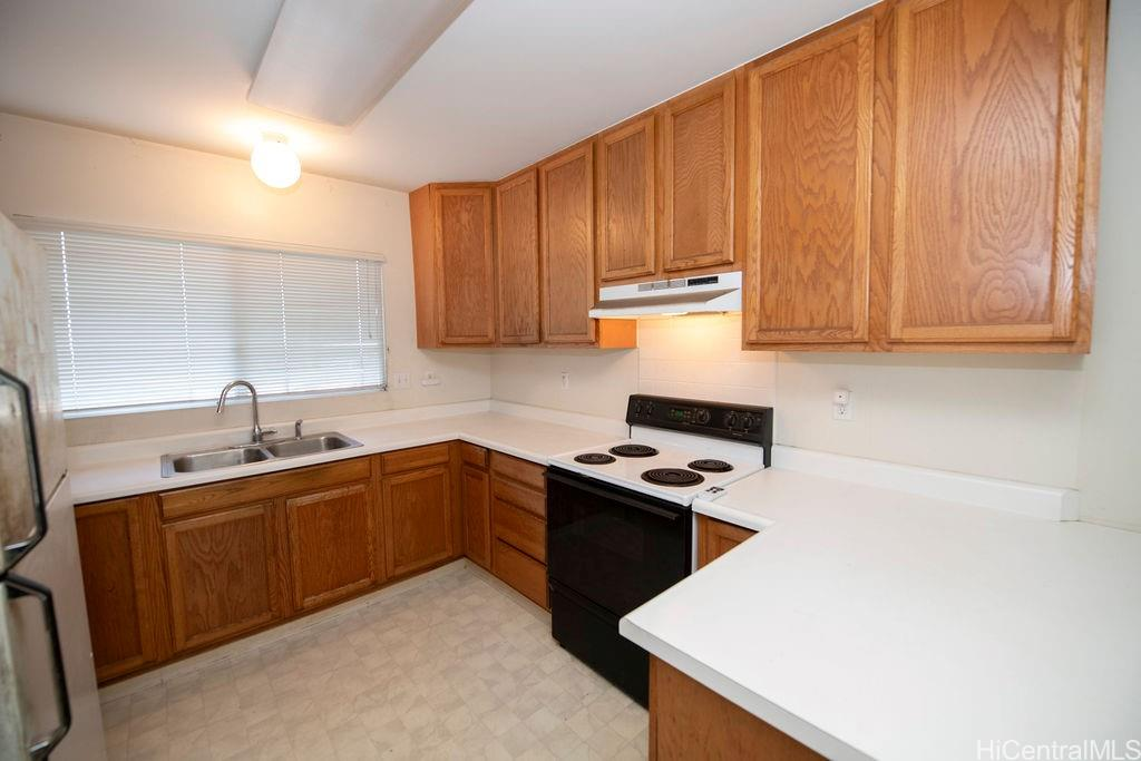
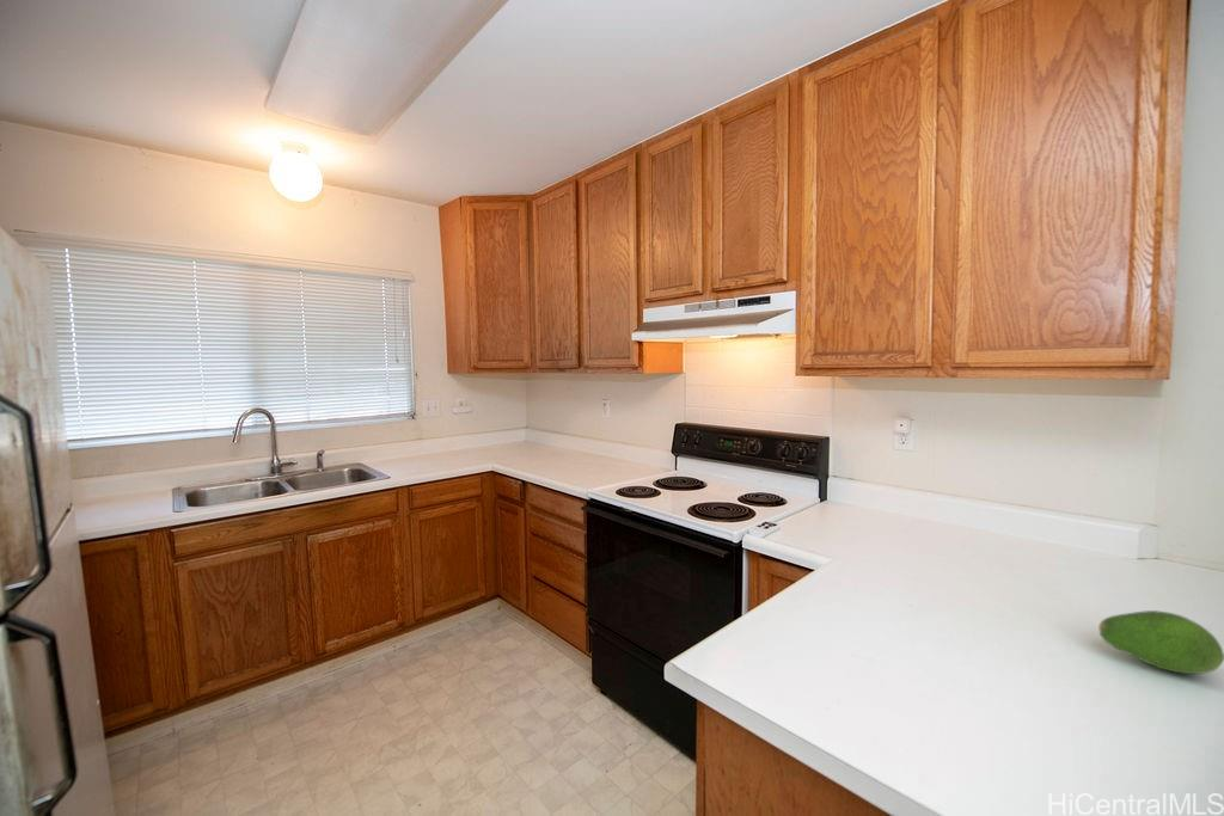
+ fruit [1097,609,1224,675]
